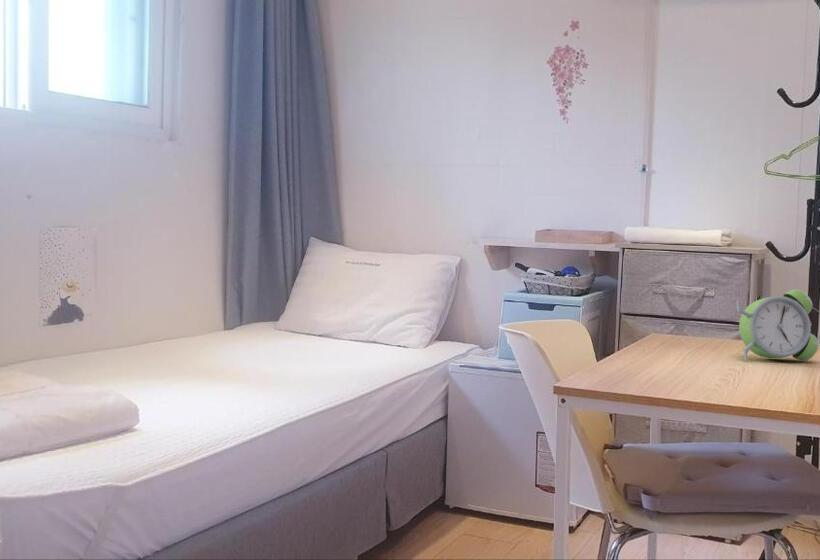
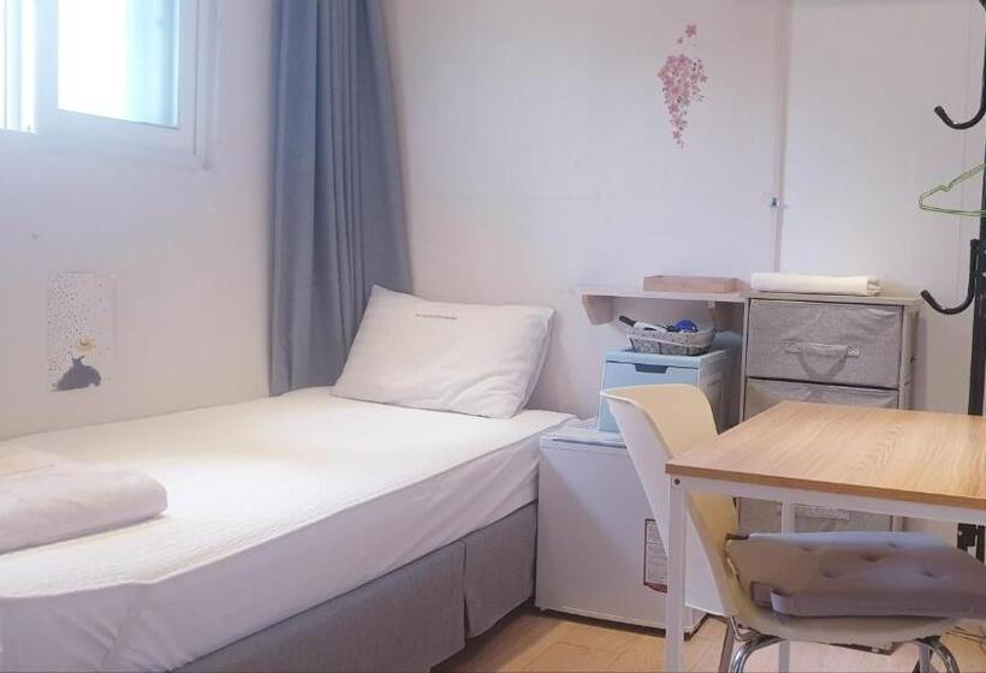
- alarm clock [735,288,820,362]
